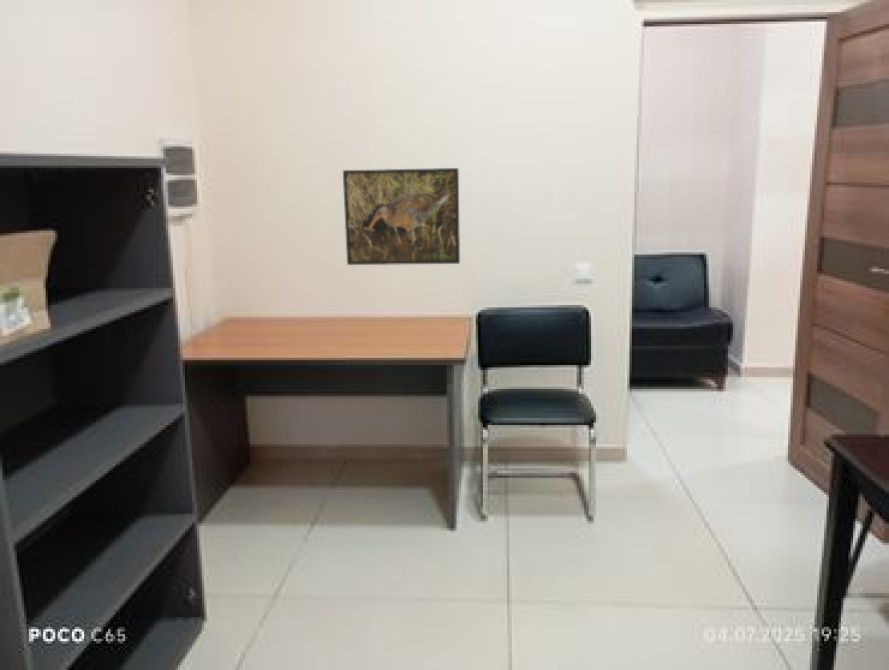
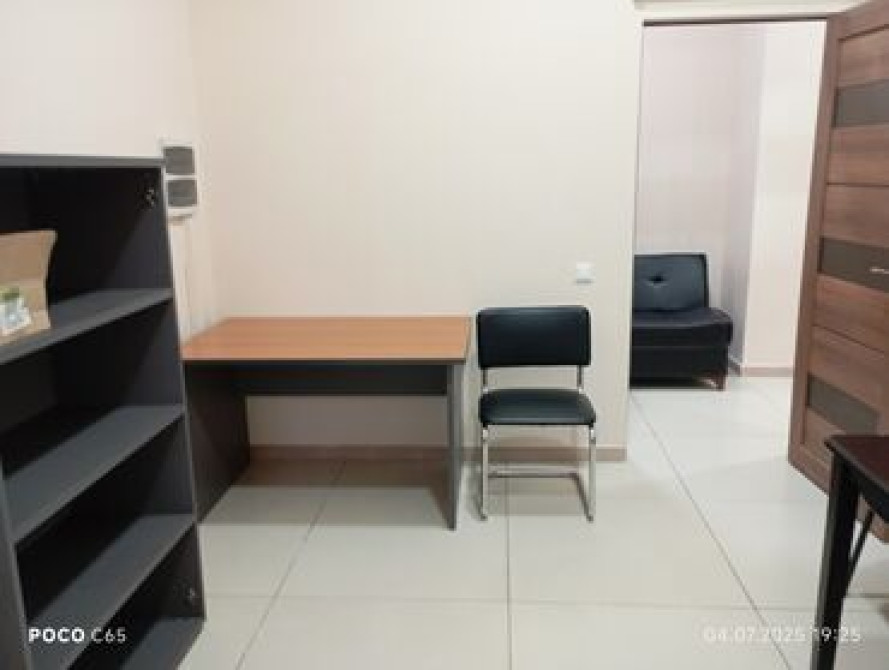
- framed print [342,167,461,266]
